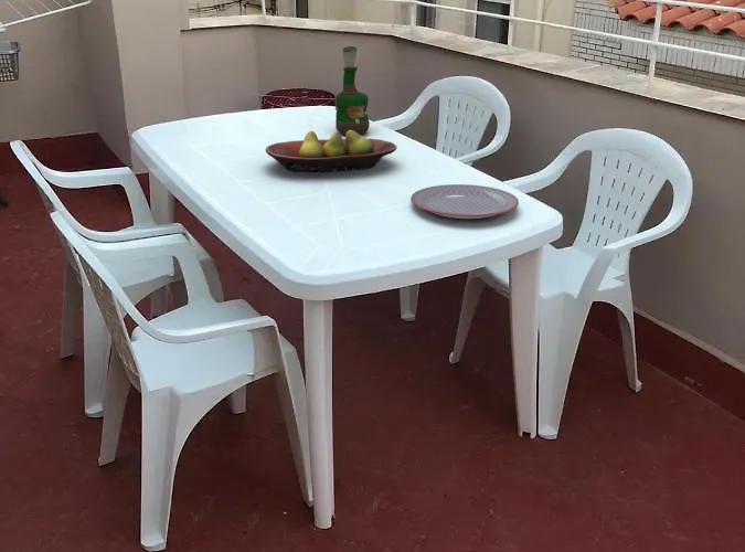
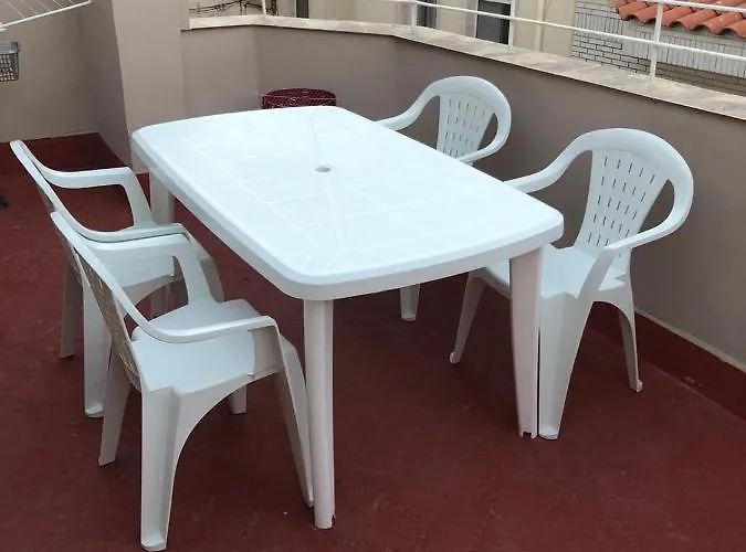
- grog bottle [334,45,371,135]
- fruit bowl [265,130,398,173]
- plate [409,183,520,220]
